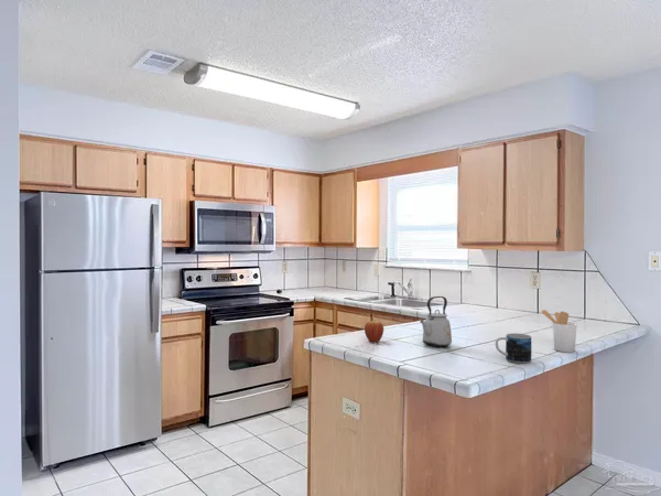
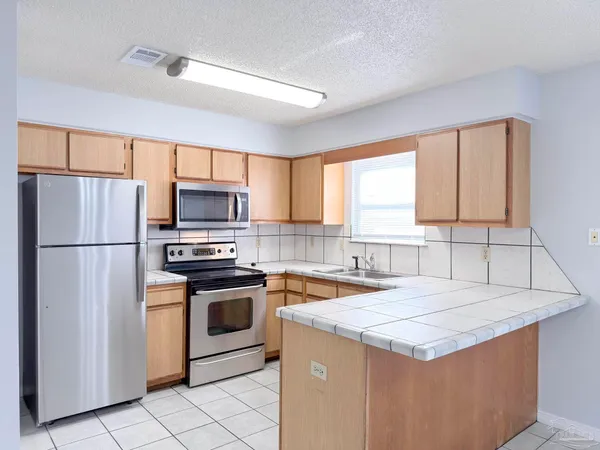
- kettle [420,295,453,348]
- fruit [364,320,384,343]
- mug [495,332,532,365]
- utensil holder [541,309,578,353]
